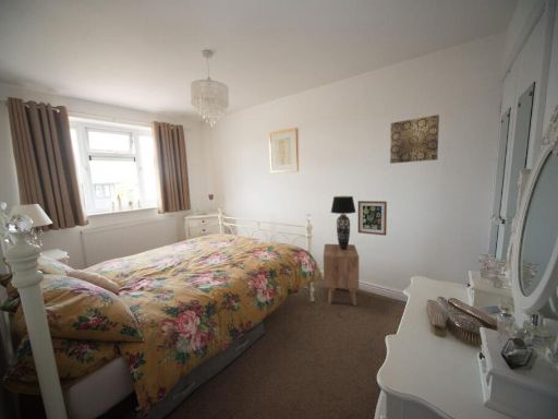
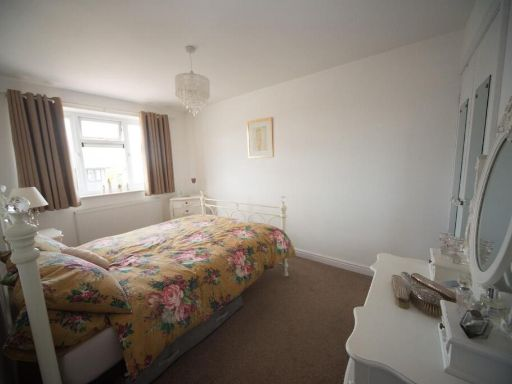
- nightstand [323,243,360,307]
- wall art [389,113,440,165]
- wall art [357,200,388,237]
- table lamp [330,195,357,250]
